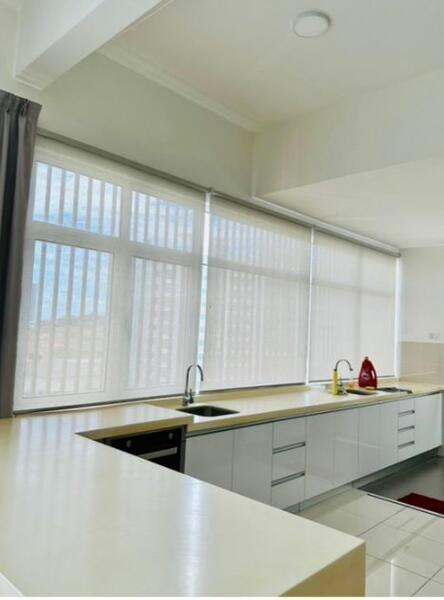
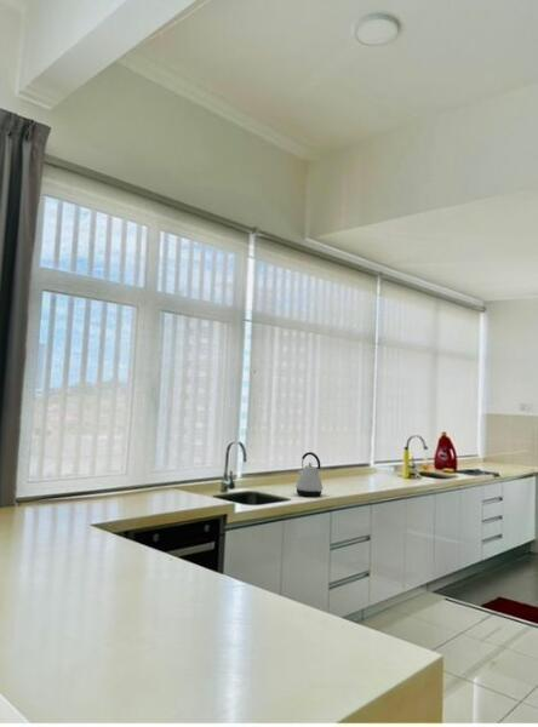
+ kettle [294,451,324,498]
